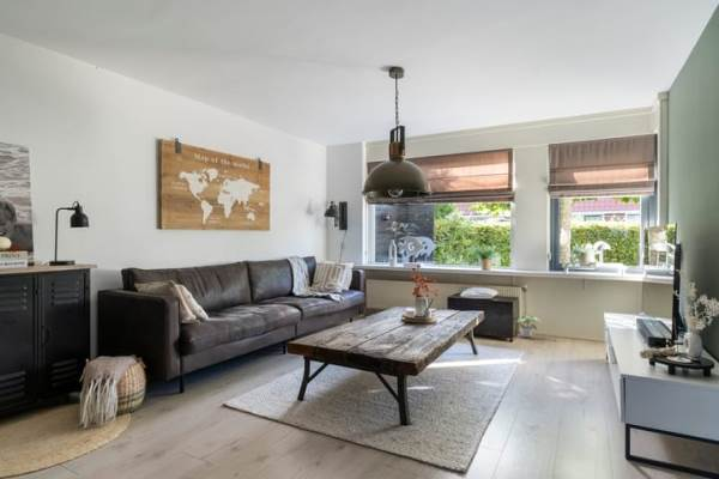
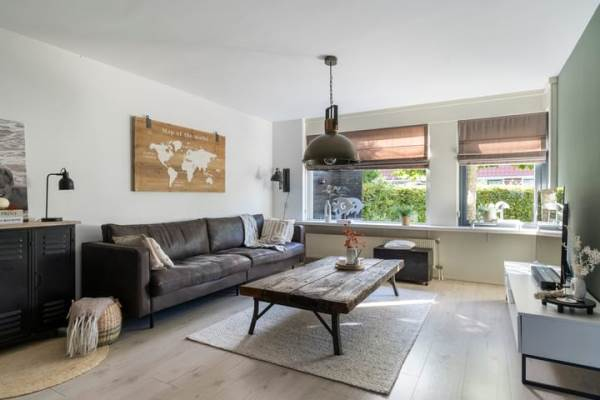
- potted plant [516,314,543,339]
